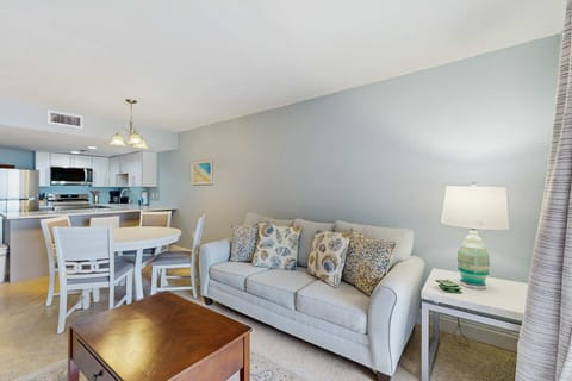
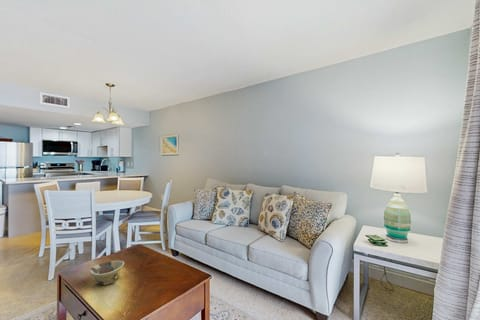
+ bowl [89,260,125,286]
